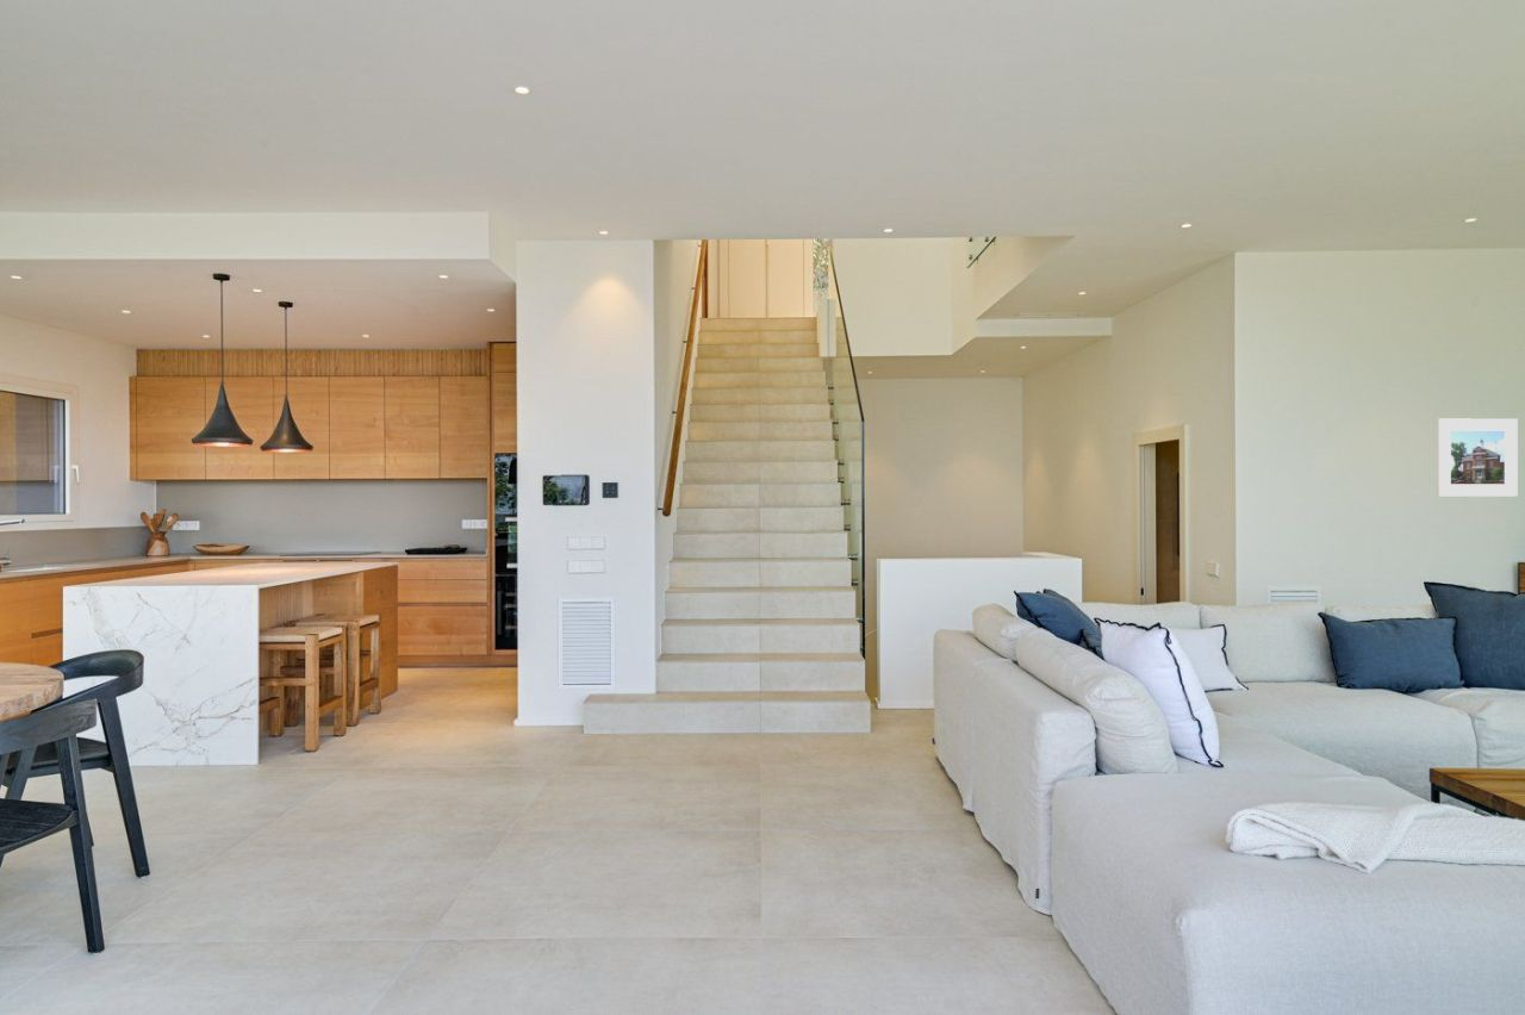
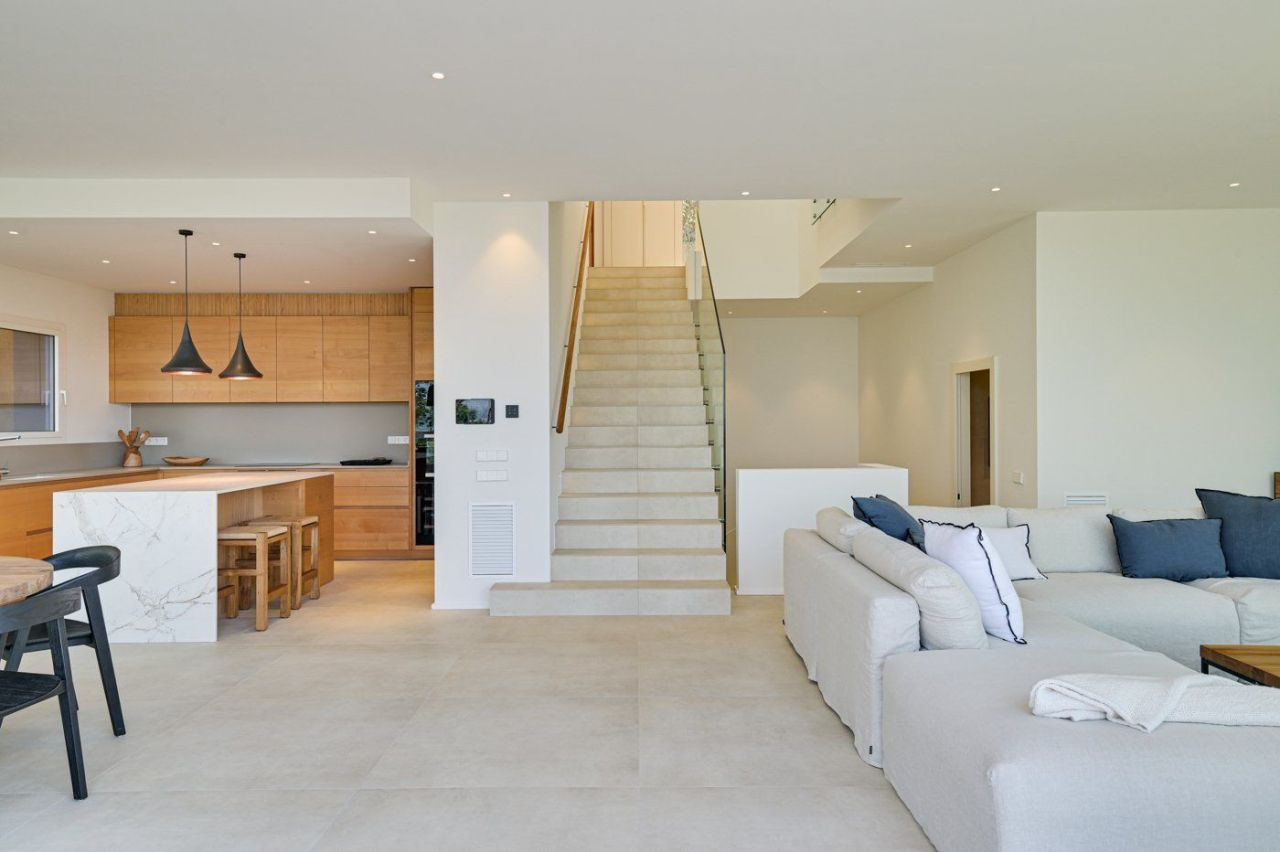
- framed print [1436,417,1519,498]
